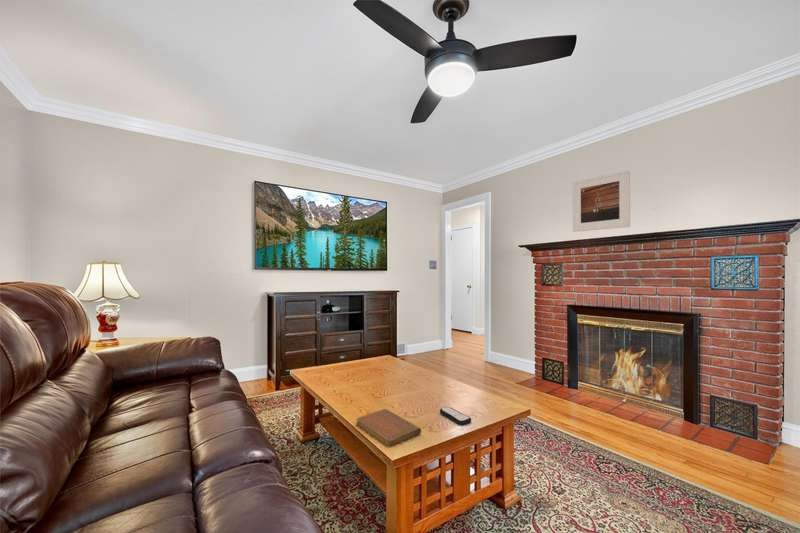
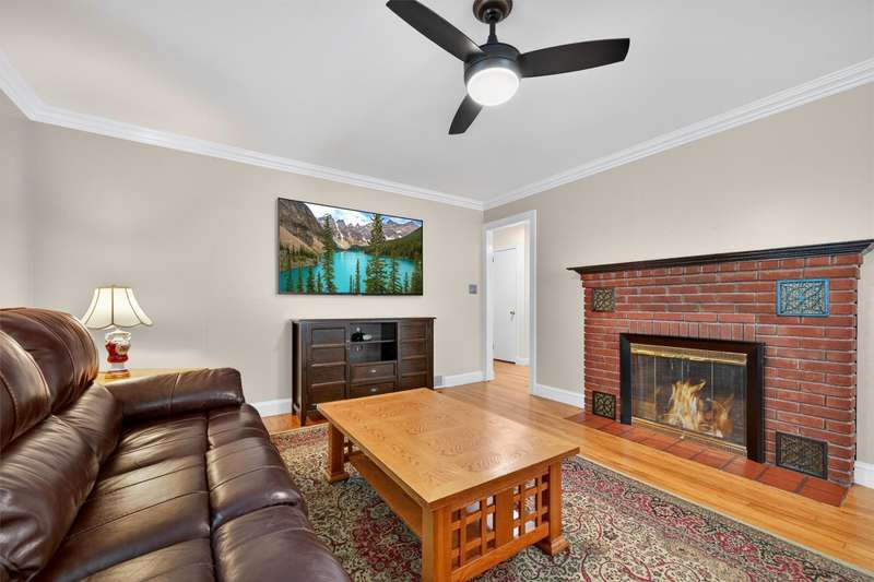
- notebook [355,408,422,449]
- remote control [439,406,472,426]
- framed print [572,169,631,233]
